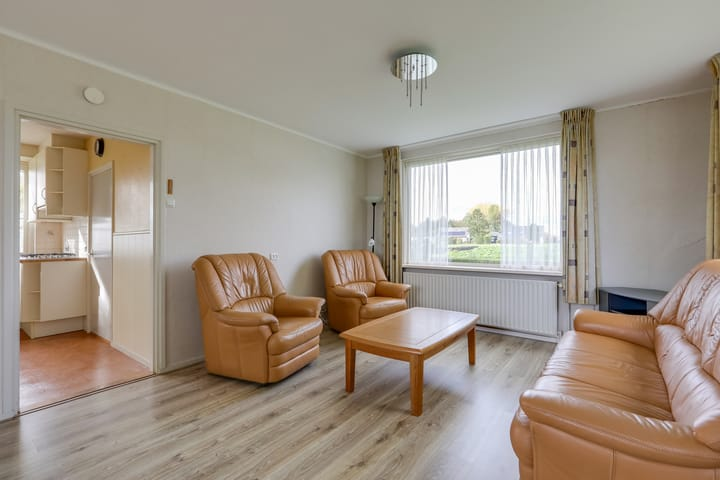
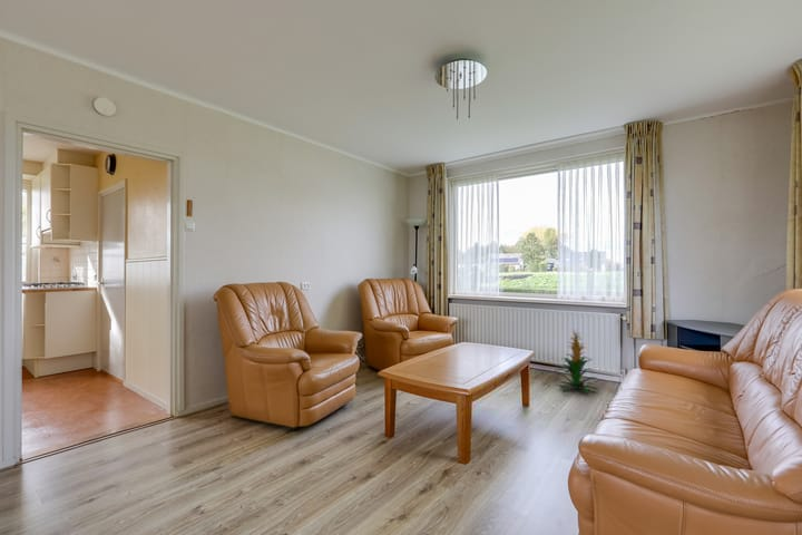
+ indoor plant [554,329,600,395]
